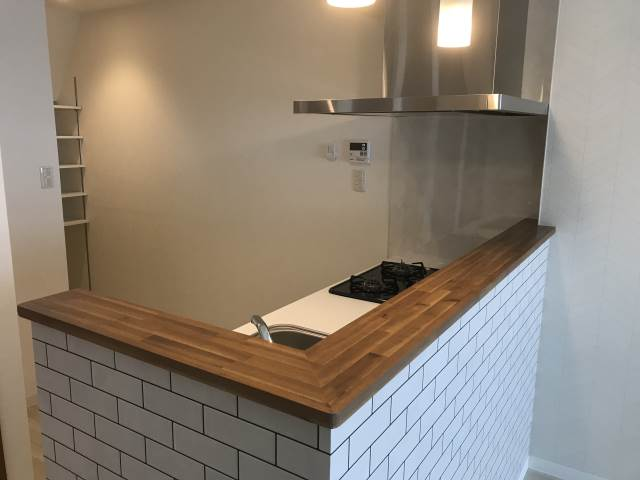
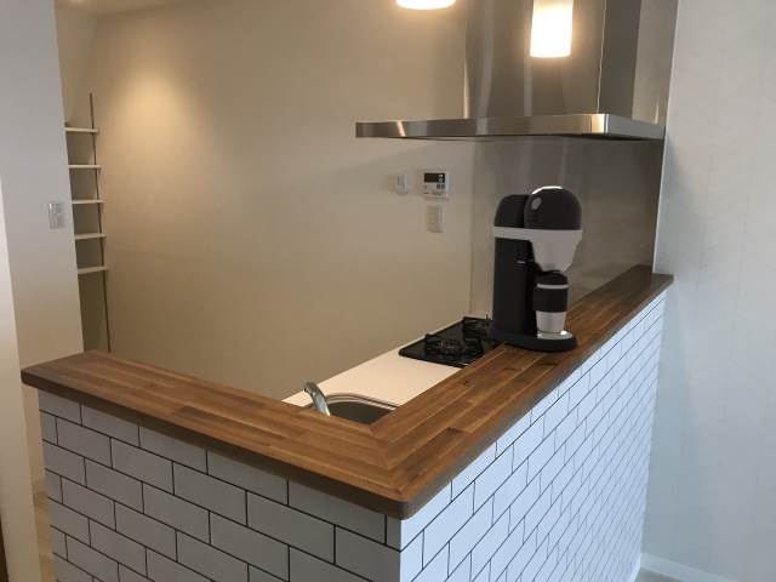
+ coffee maker [486,184,584,353]
